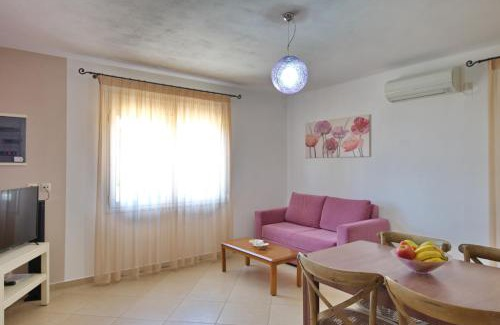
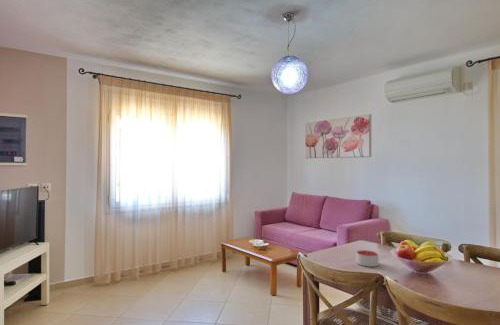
+ candle [356,249,380,268]
